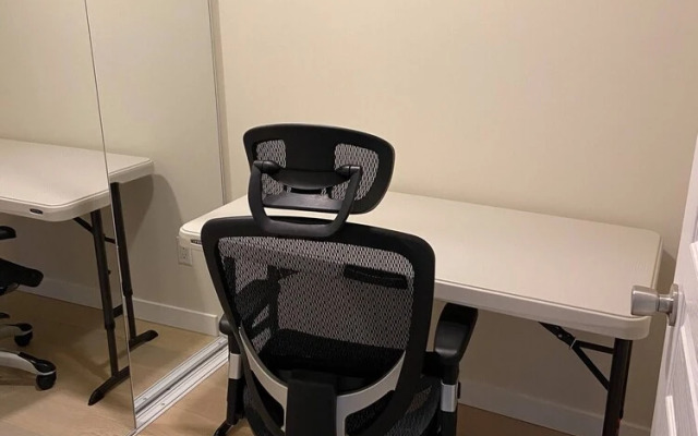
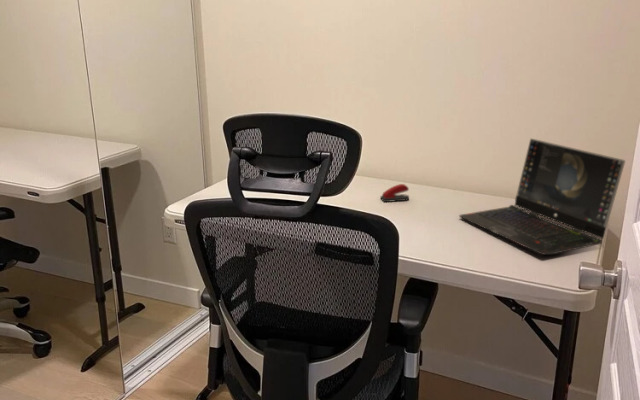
+ laptop computer [458,137,626,256]
+ stapler [379,183,410,203]
